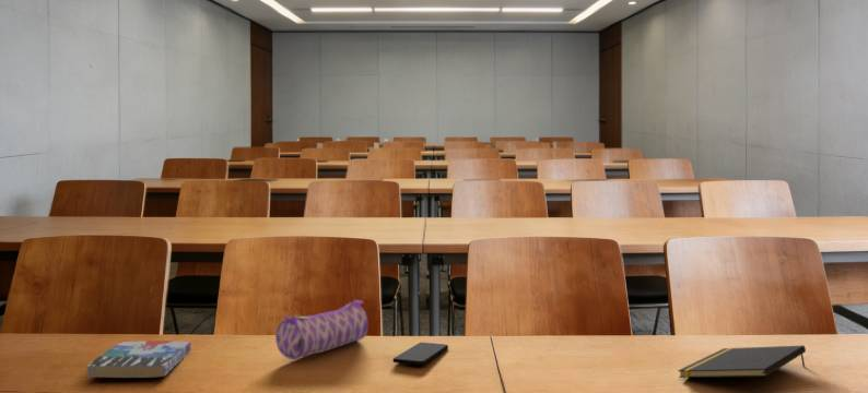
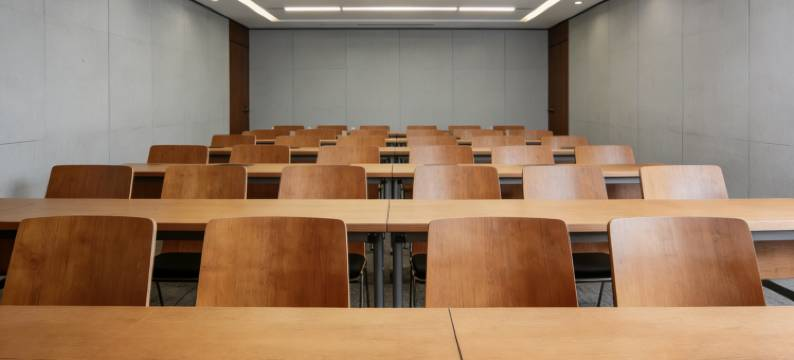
- book [86,340,192,379]
- pencil case [274,299,370,360]
- notepad [677,344,807,379]
- smartphone [392,342,449,366]
